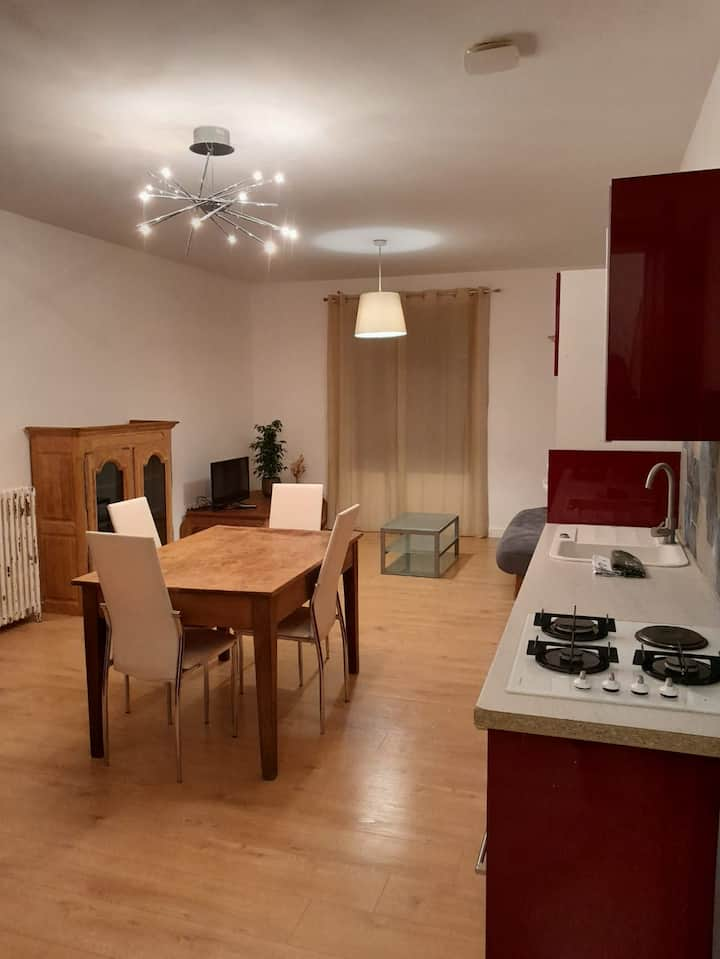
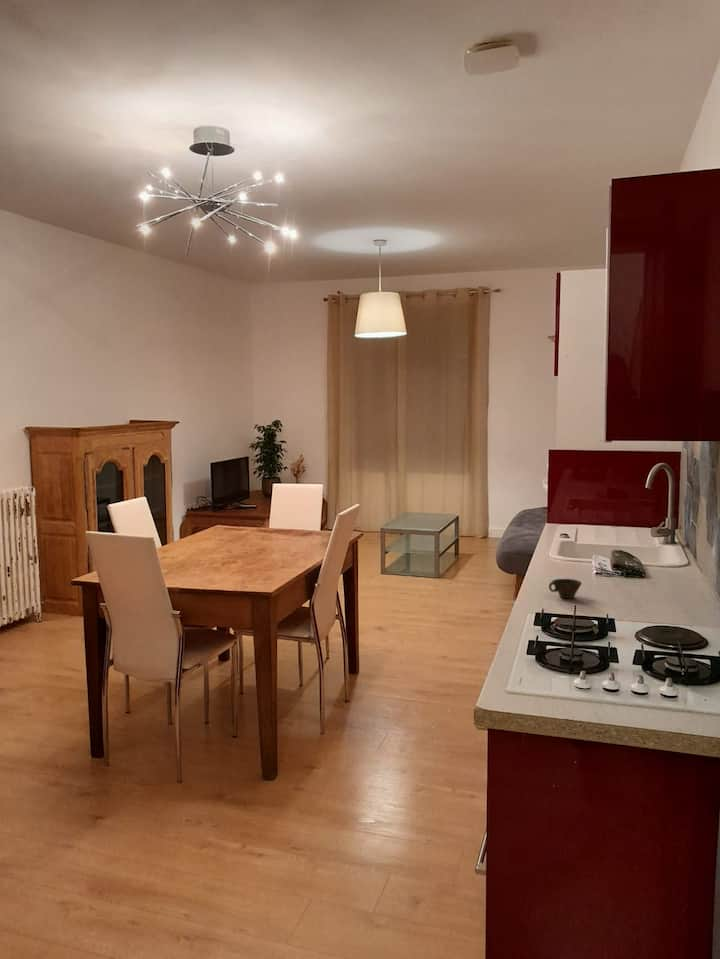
+ cup [548,578,583,599]
